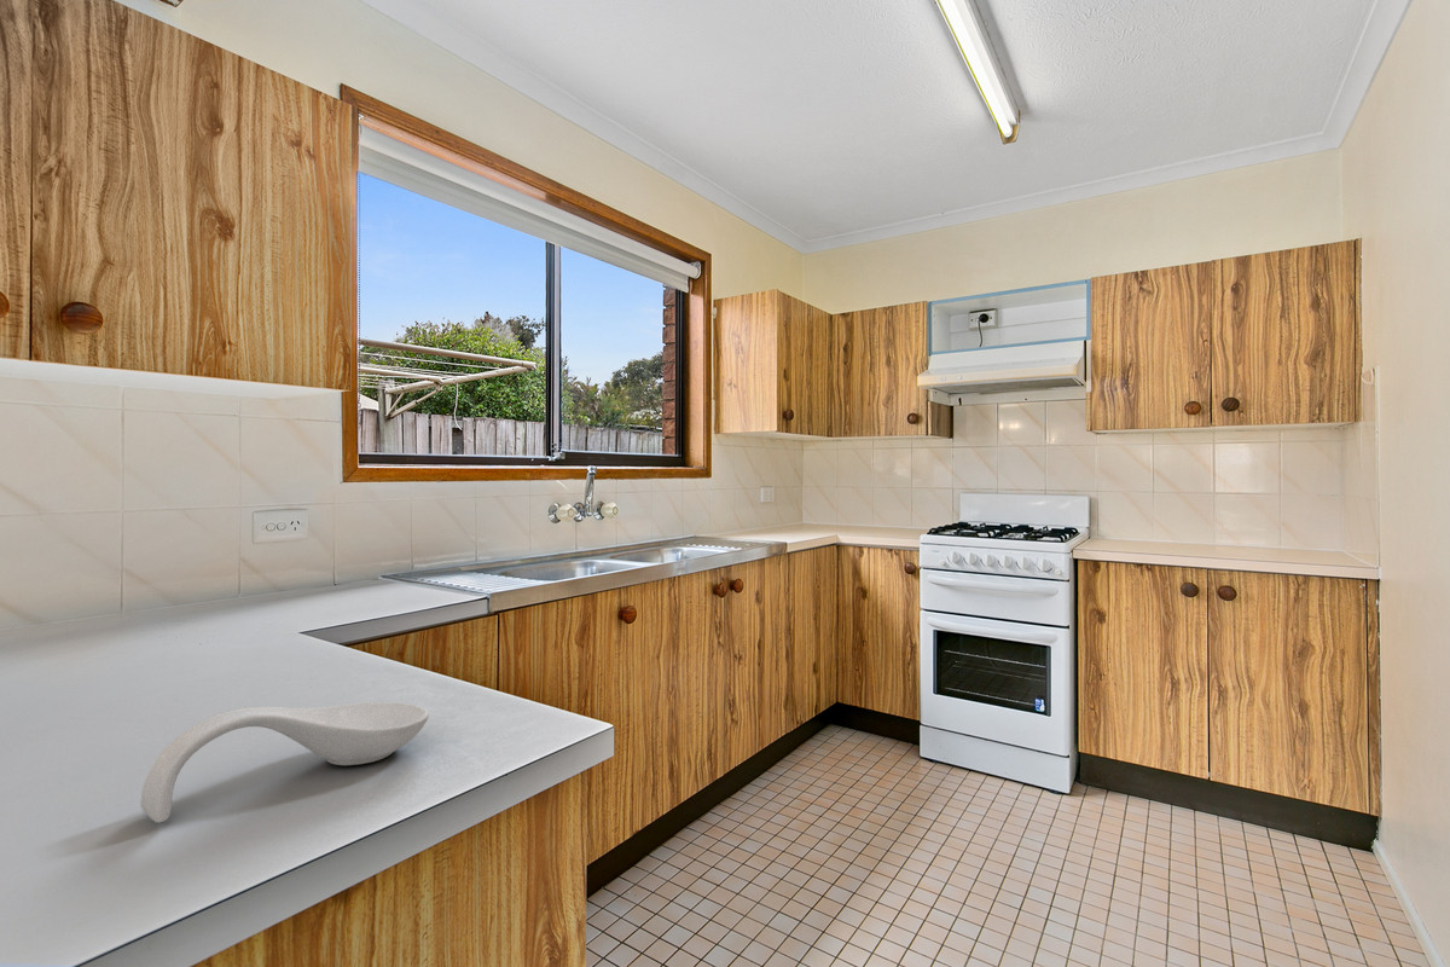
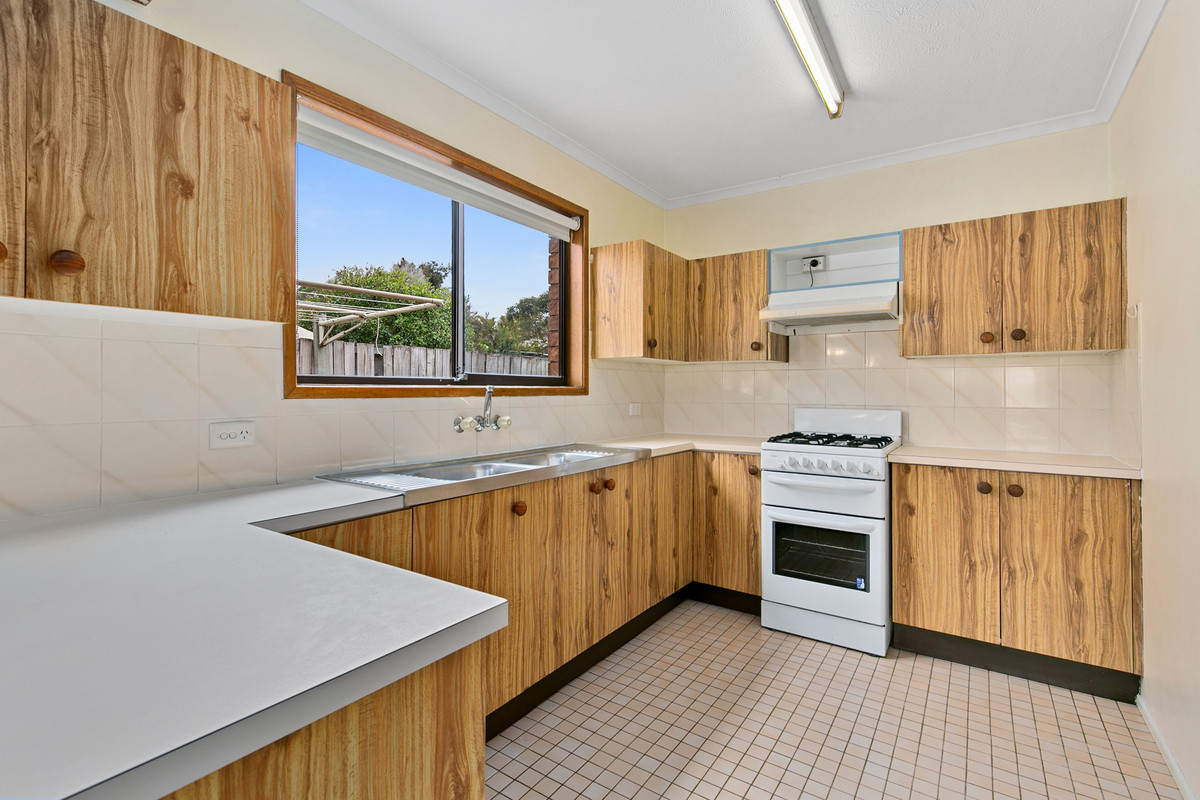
- spoon rest [140,701,430,823]
